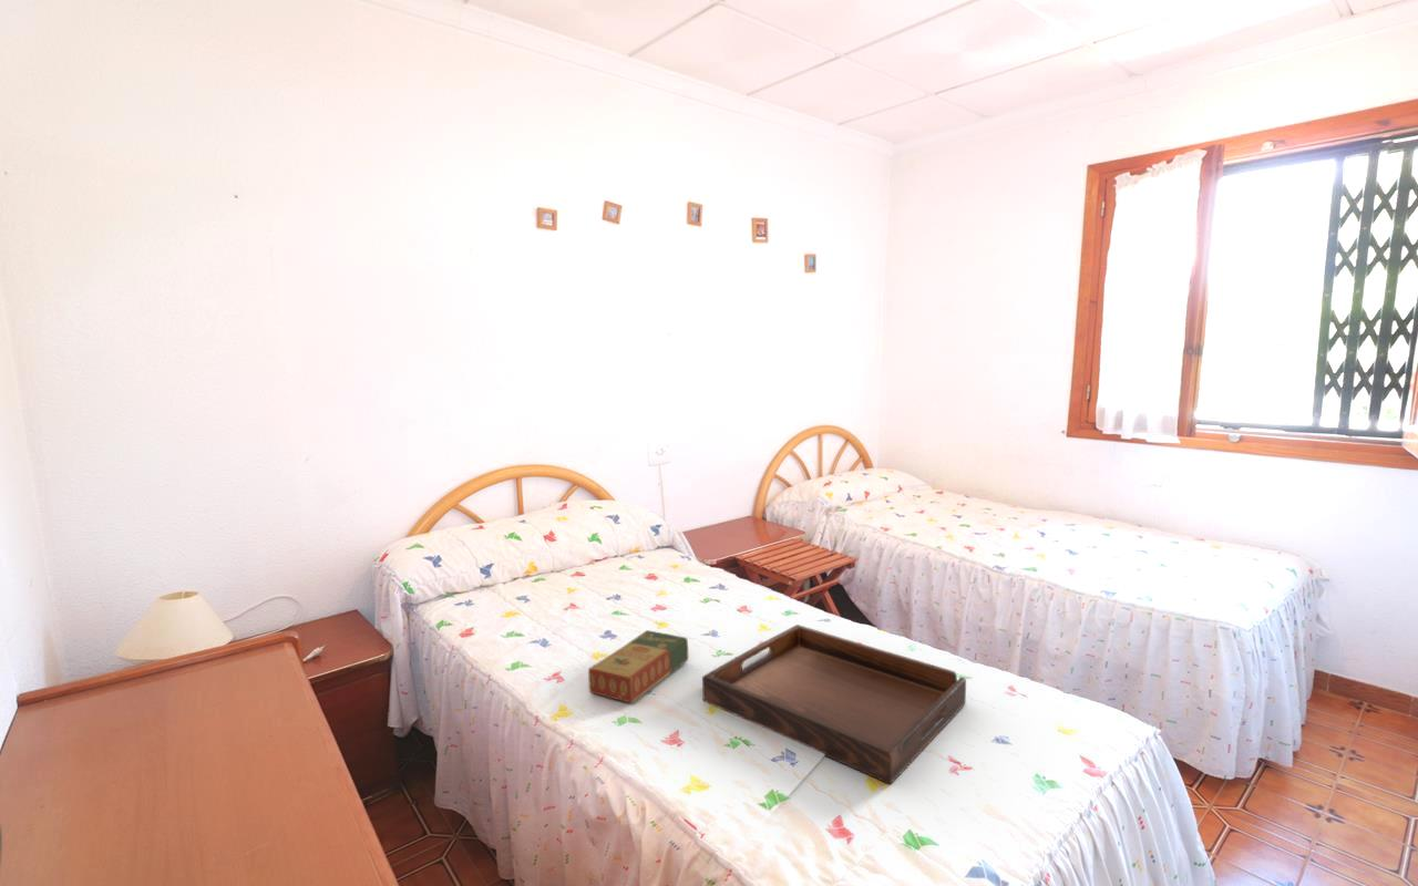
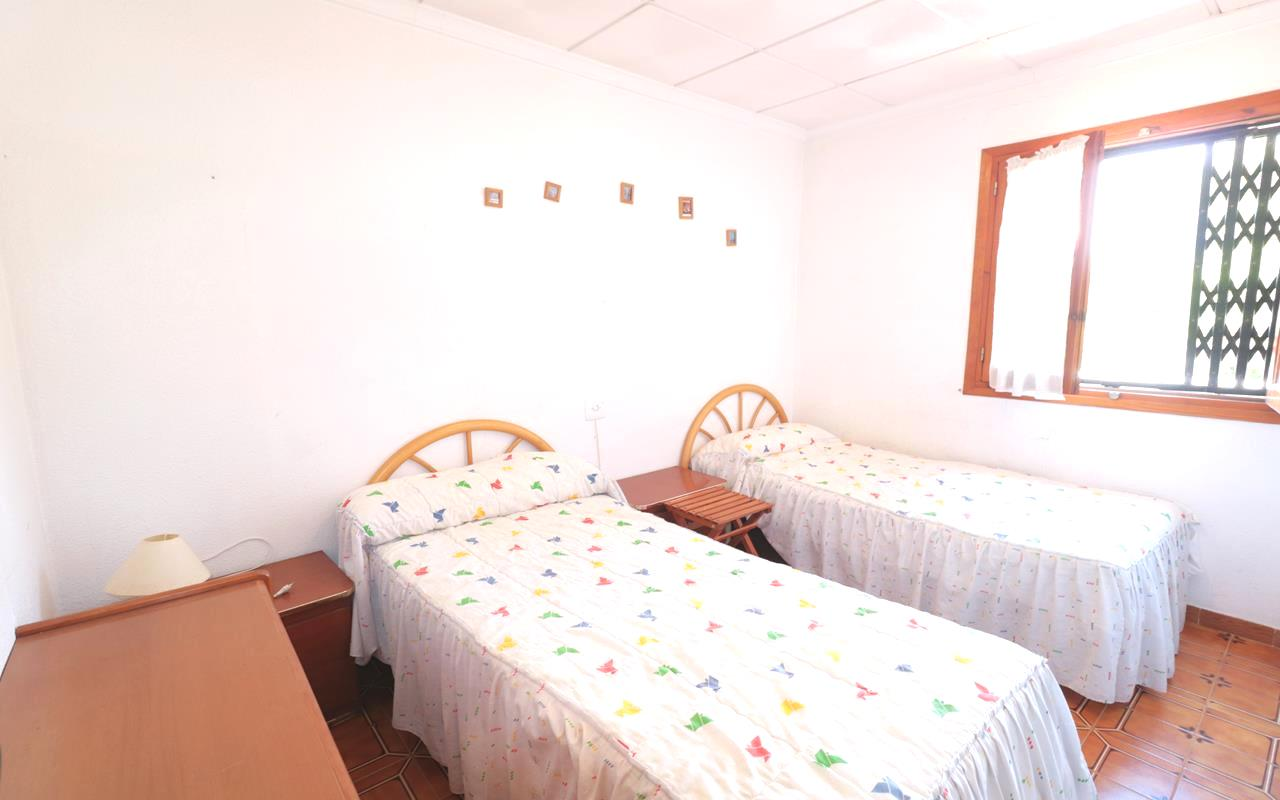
- book [587,629,689,704]
- serving tray [701,624,967,785]
